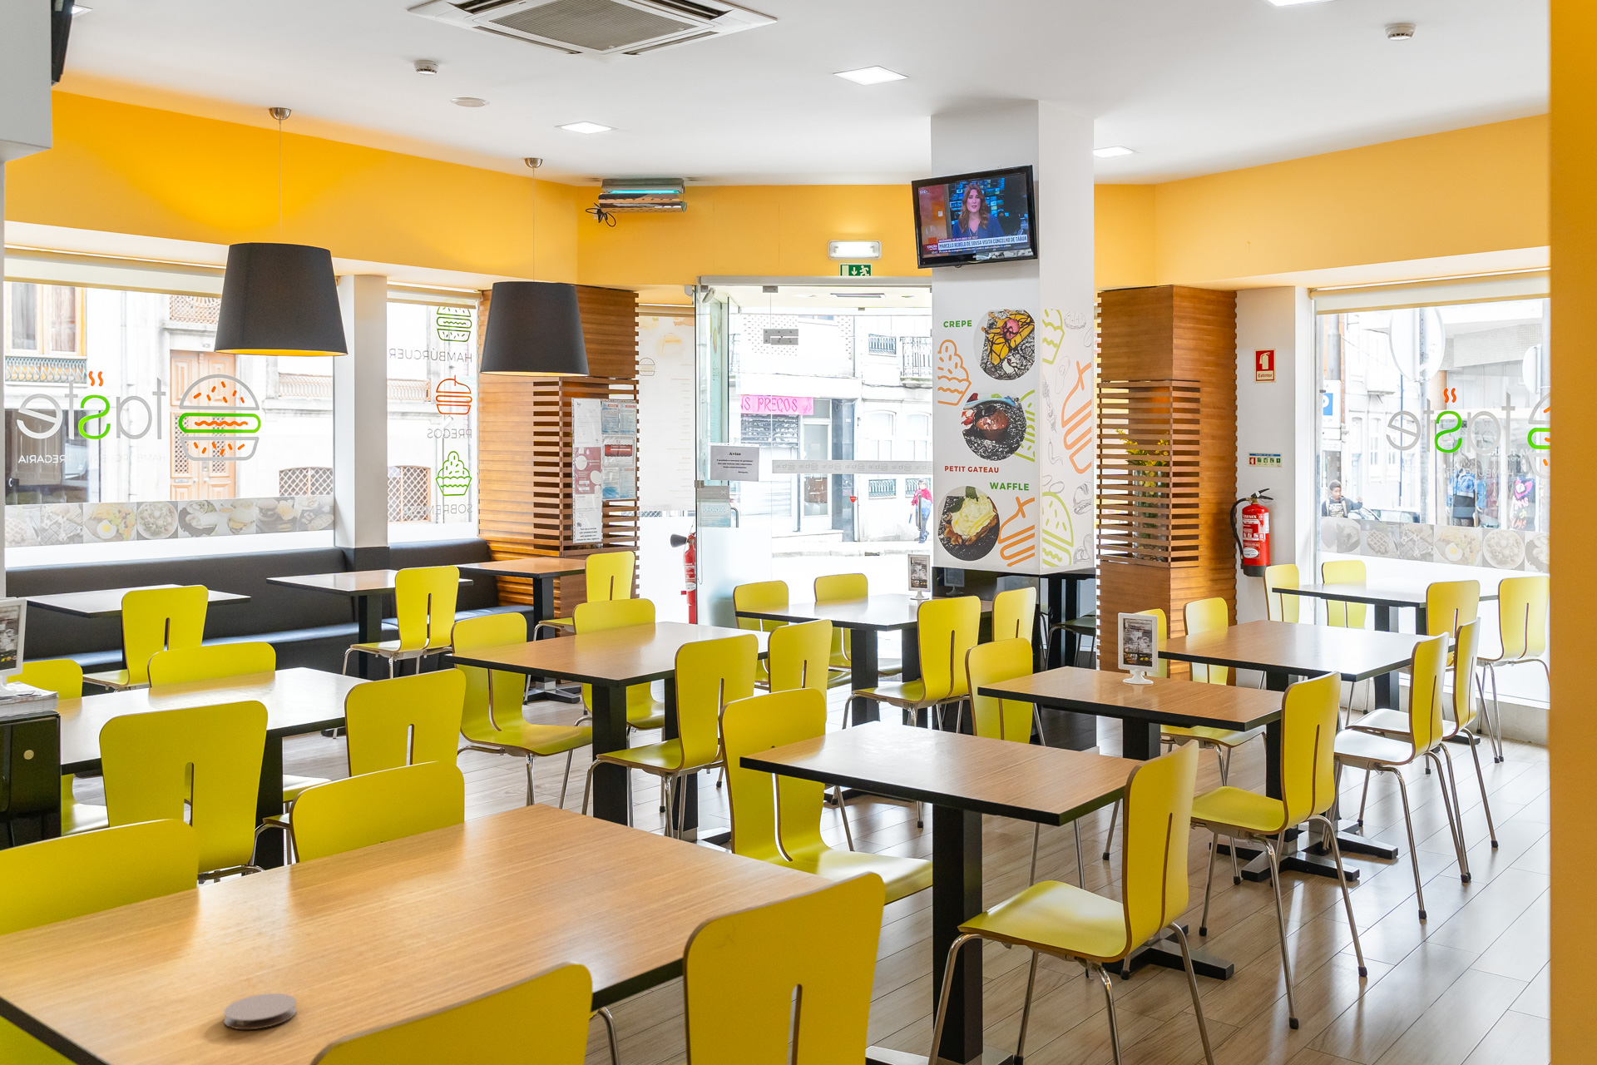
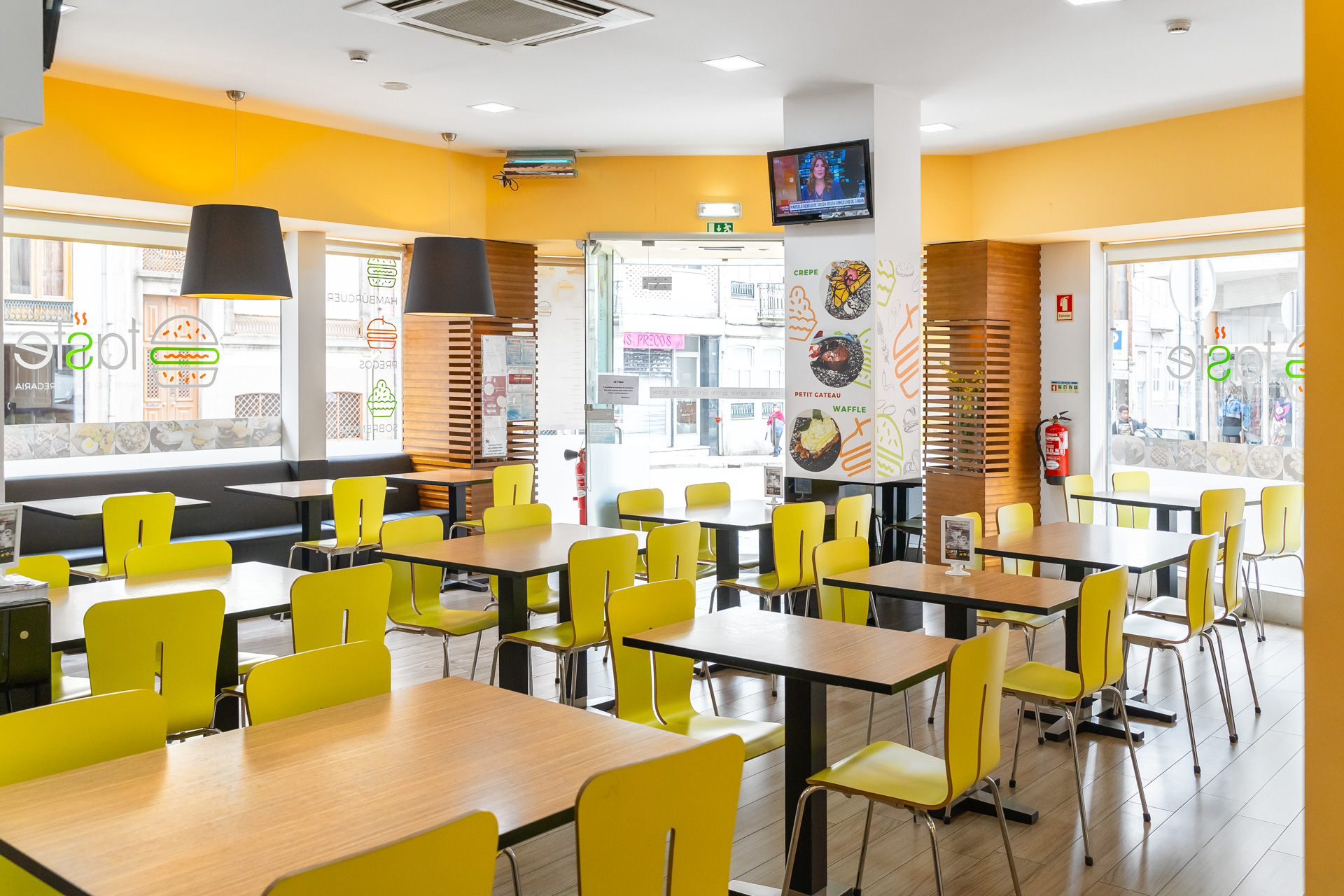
- coaster [223,992,298,1031]
